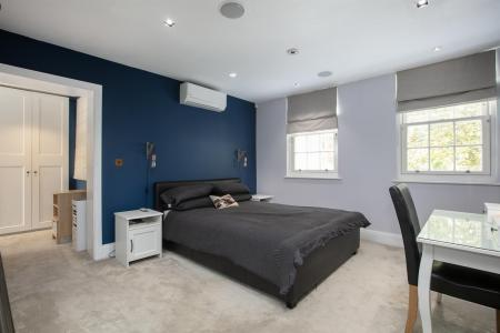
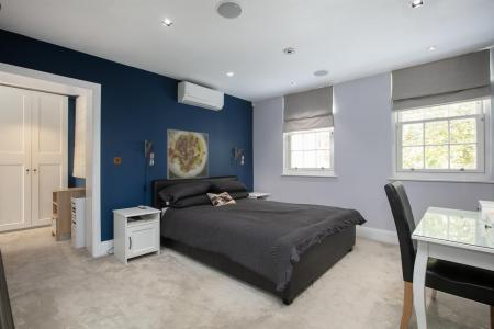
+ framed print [166,128,209,180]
